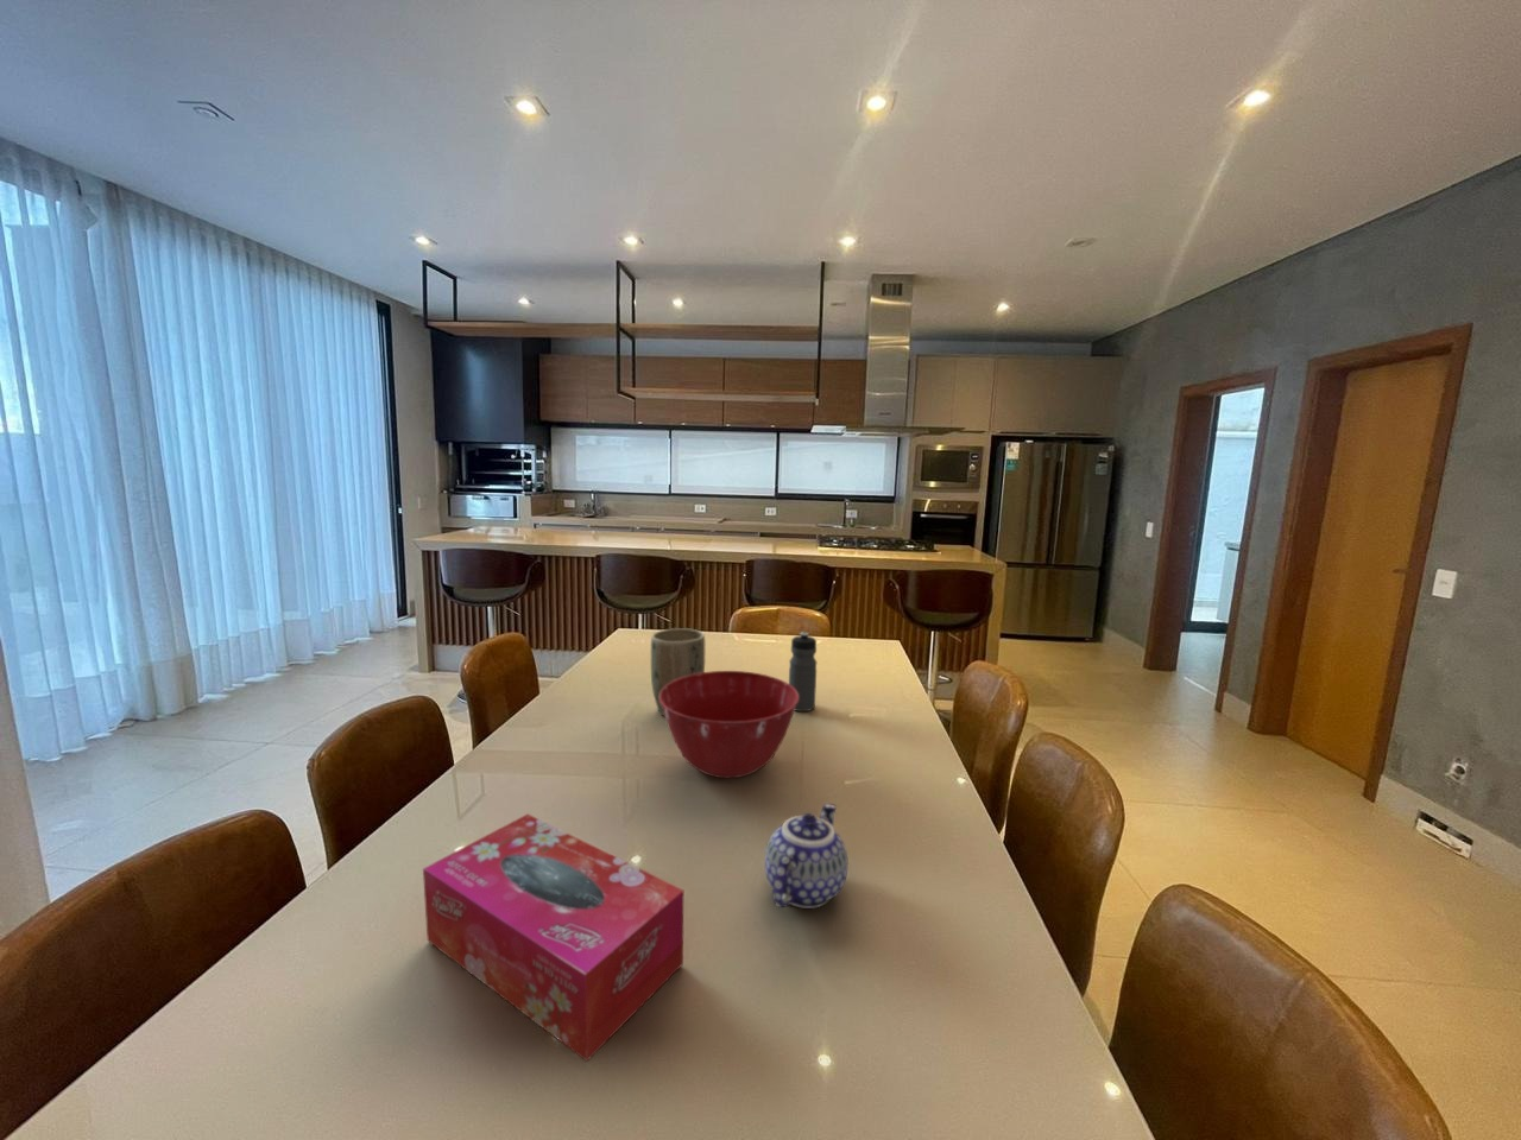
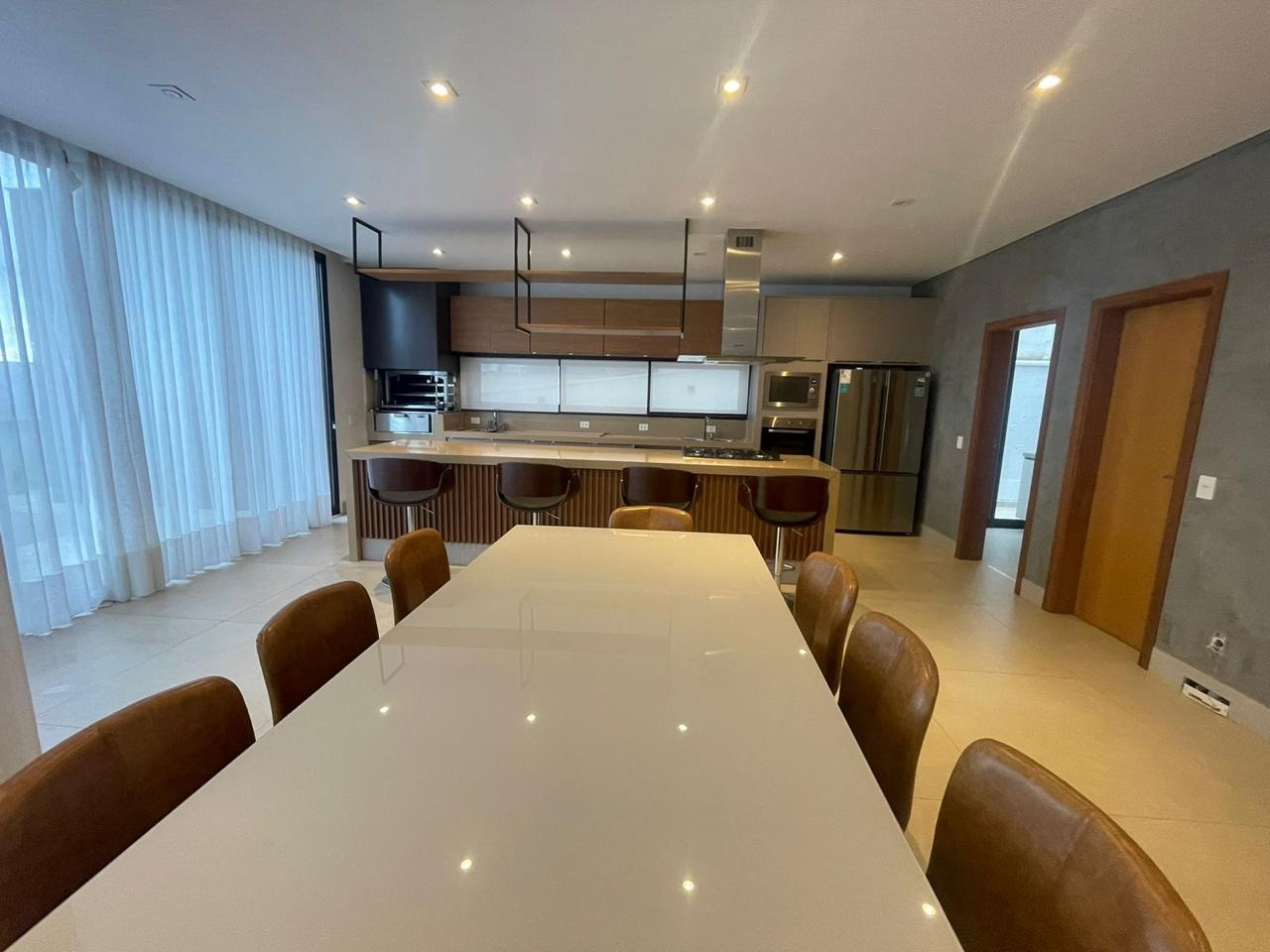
- tissue box [422,813,685,1063]
- plant pot [650,627,705,717]
- teapot [764,802,848,910]
- mixing bowl [660,669,799,780]
- water bottle [788,632,818,712]
